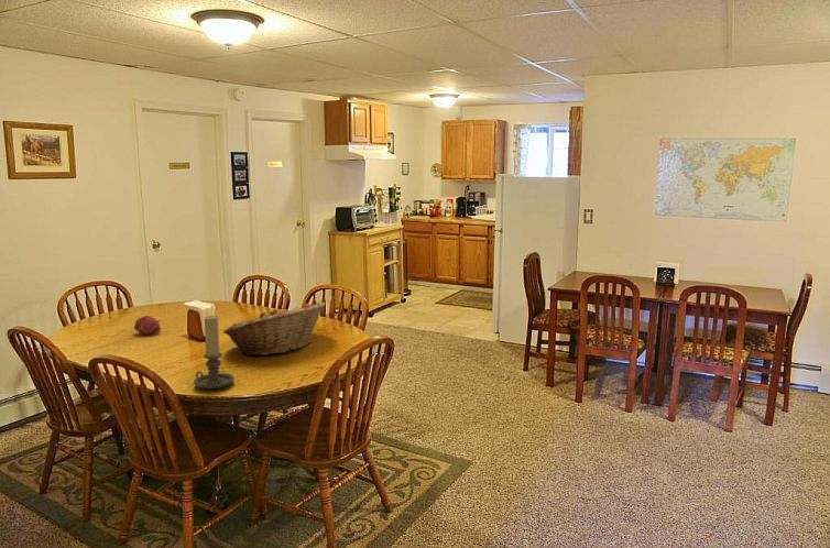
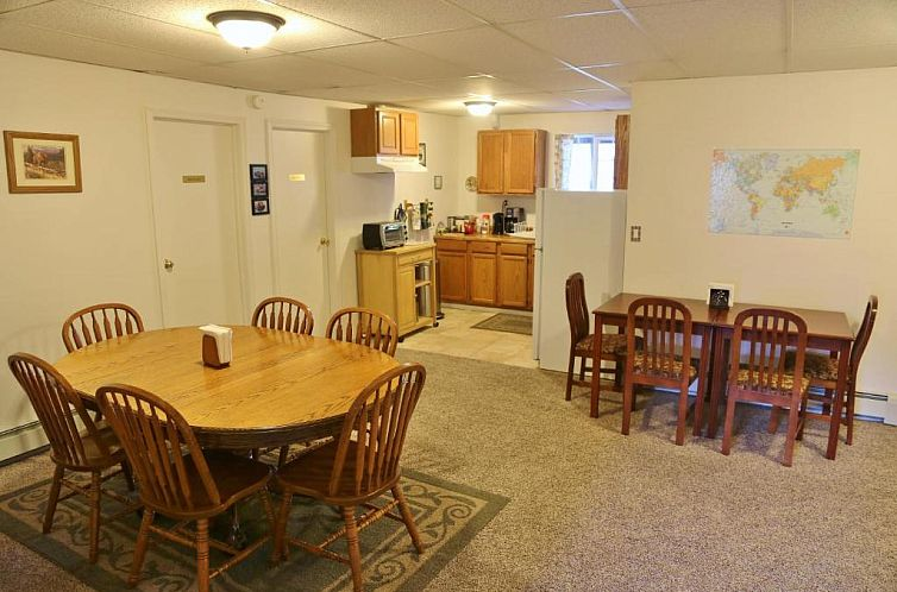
- candle holder [193,315,236,391]
- fruit basket [222,302,326,357]
- fruit [133,315,162,336]
